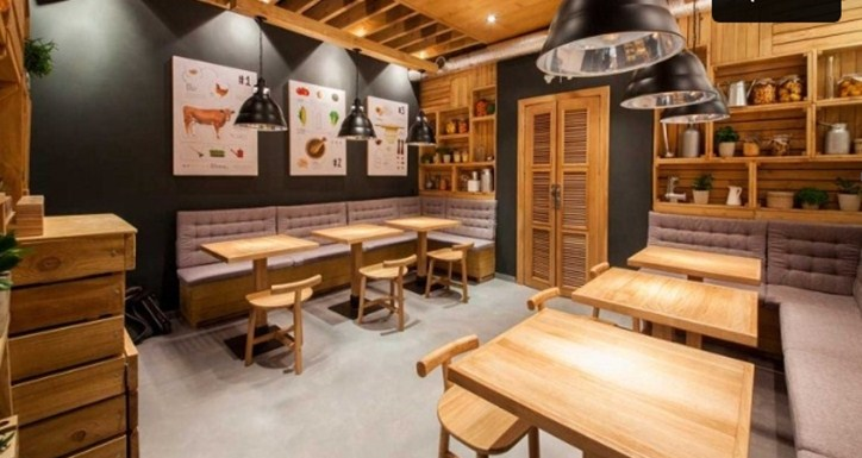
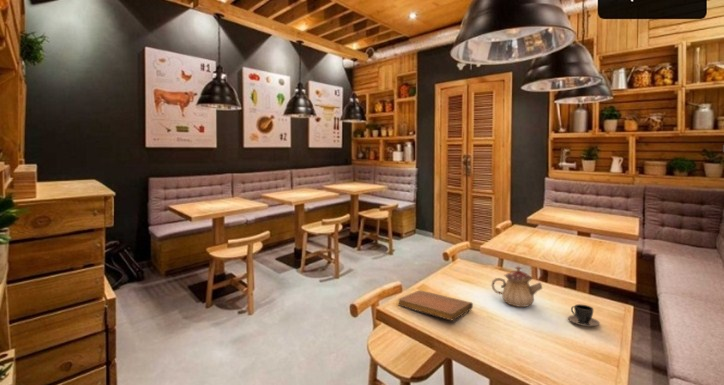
+ teapot [490,265,543,308]
+ teacup [567,303,601,327]
+ notebook [397,289,474,322]
